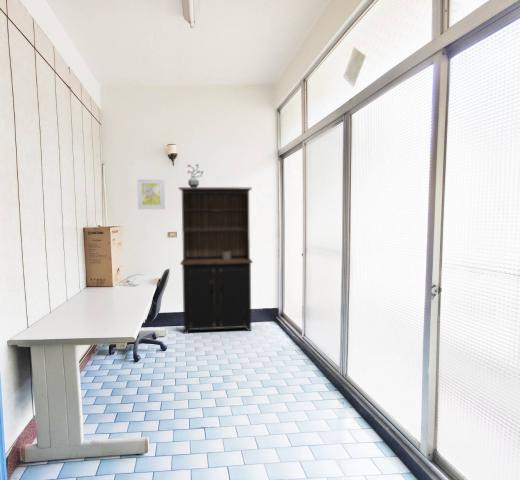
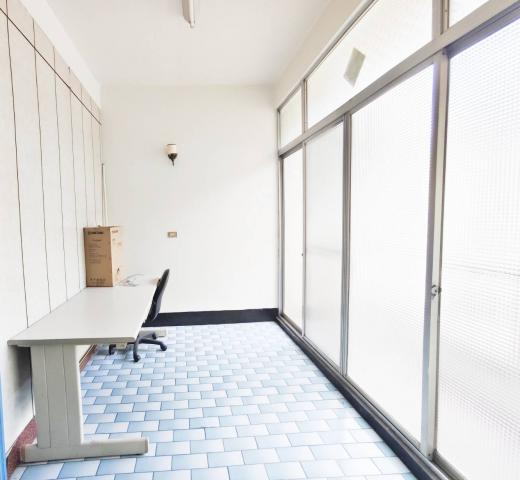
- wall art [136,178,166,210]
- bookshelf [178,186,254,335]
- potted plant [186,163,204,187]
